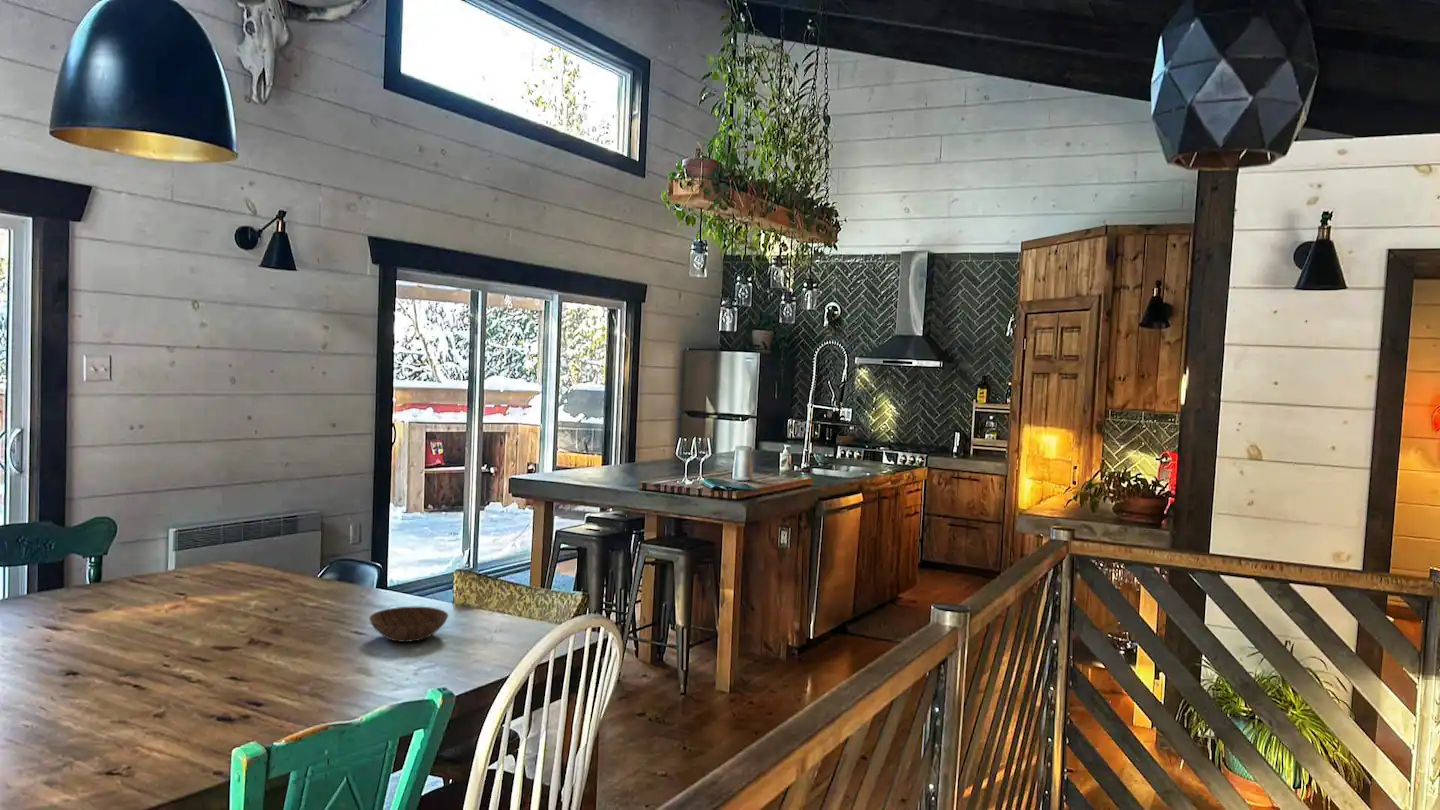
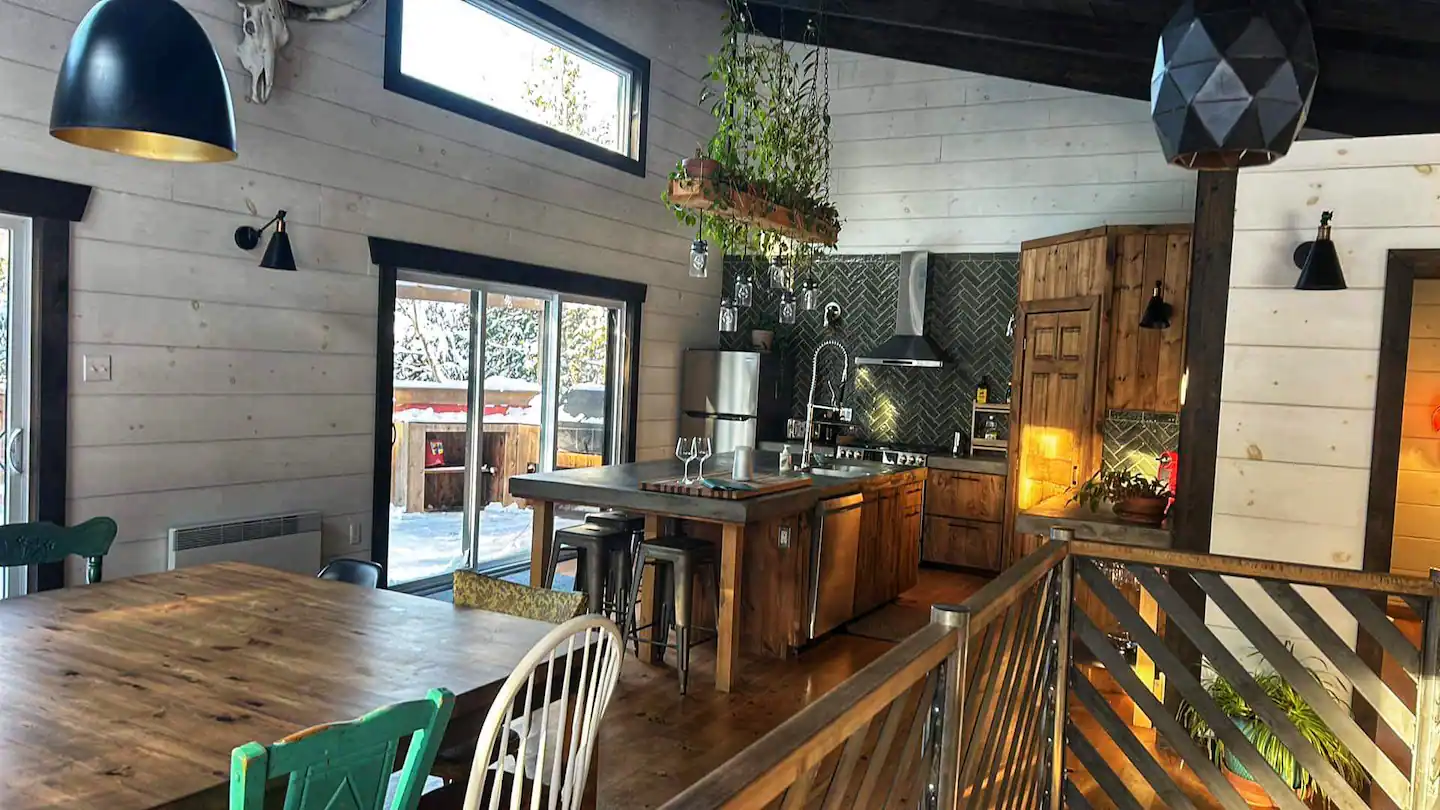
- bowl [368,606,449,643]
